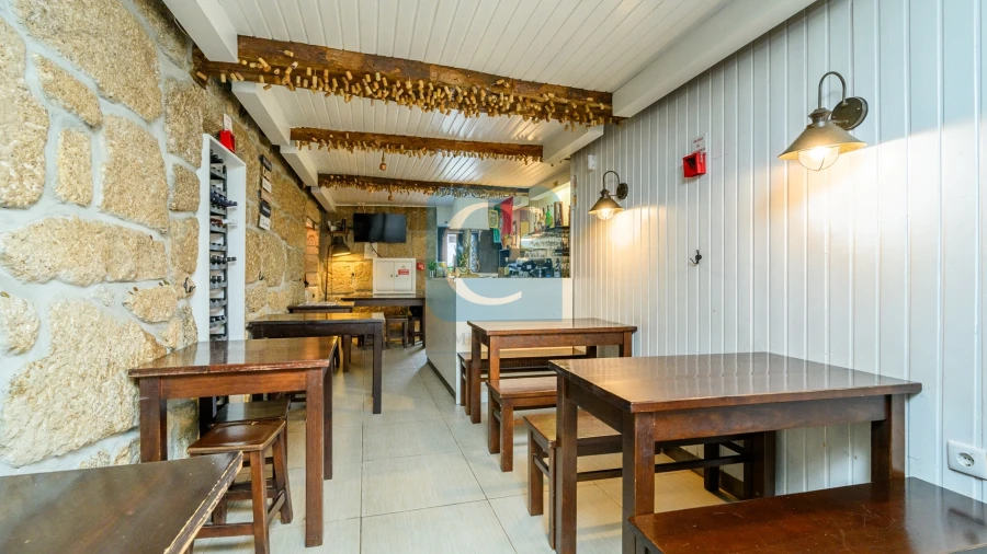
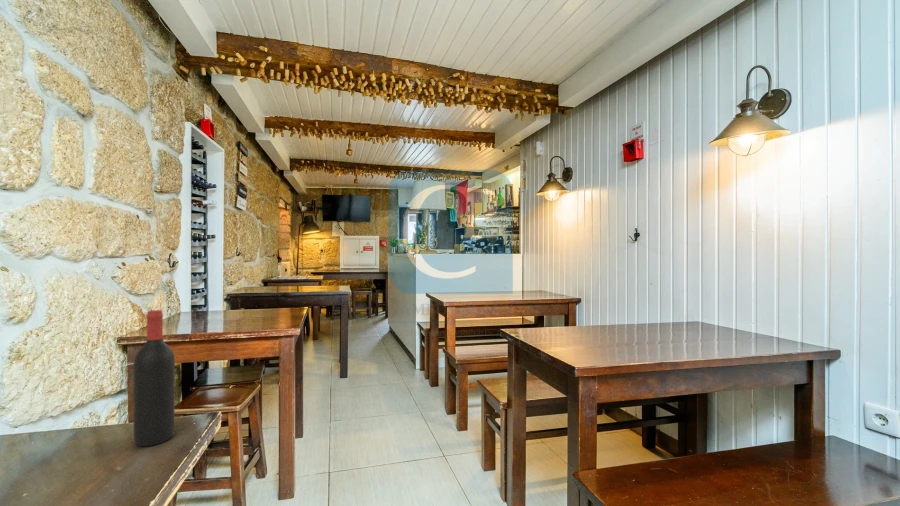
+ wine bottle [133,309,176,447]
